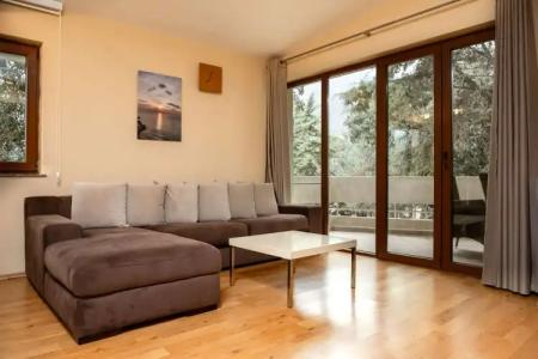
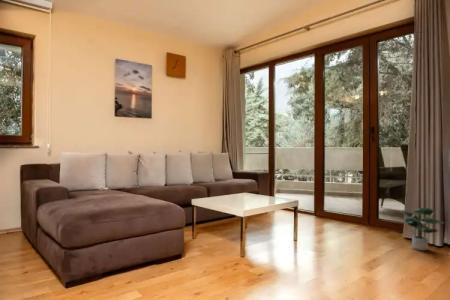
+ potted plant [399,207,444,251]
